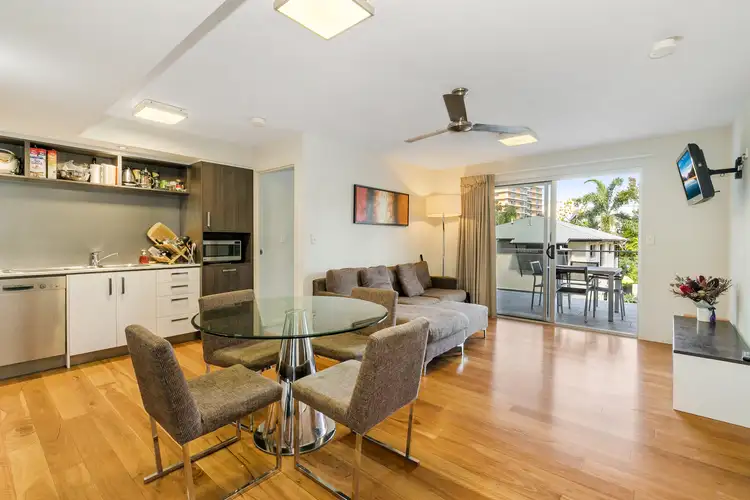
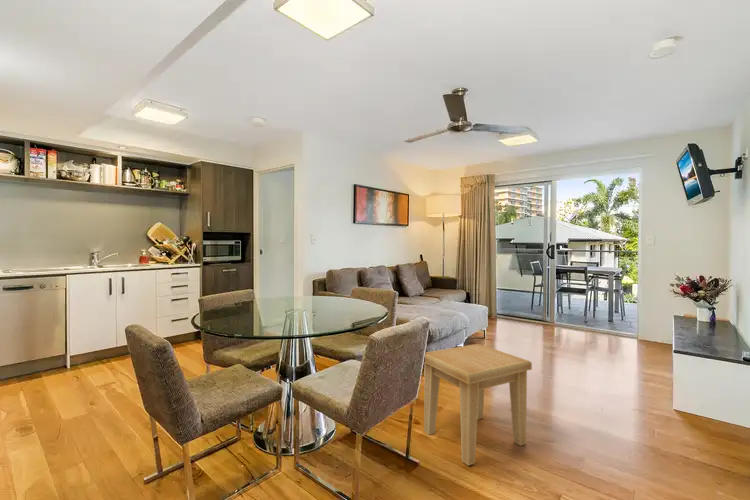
+ side table [423,343,533,467]
